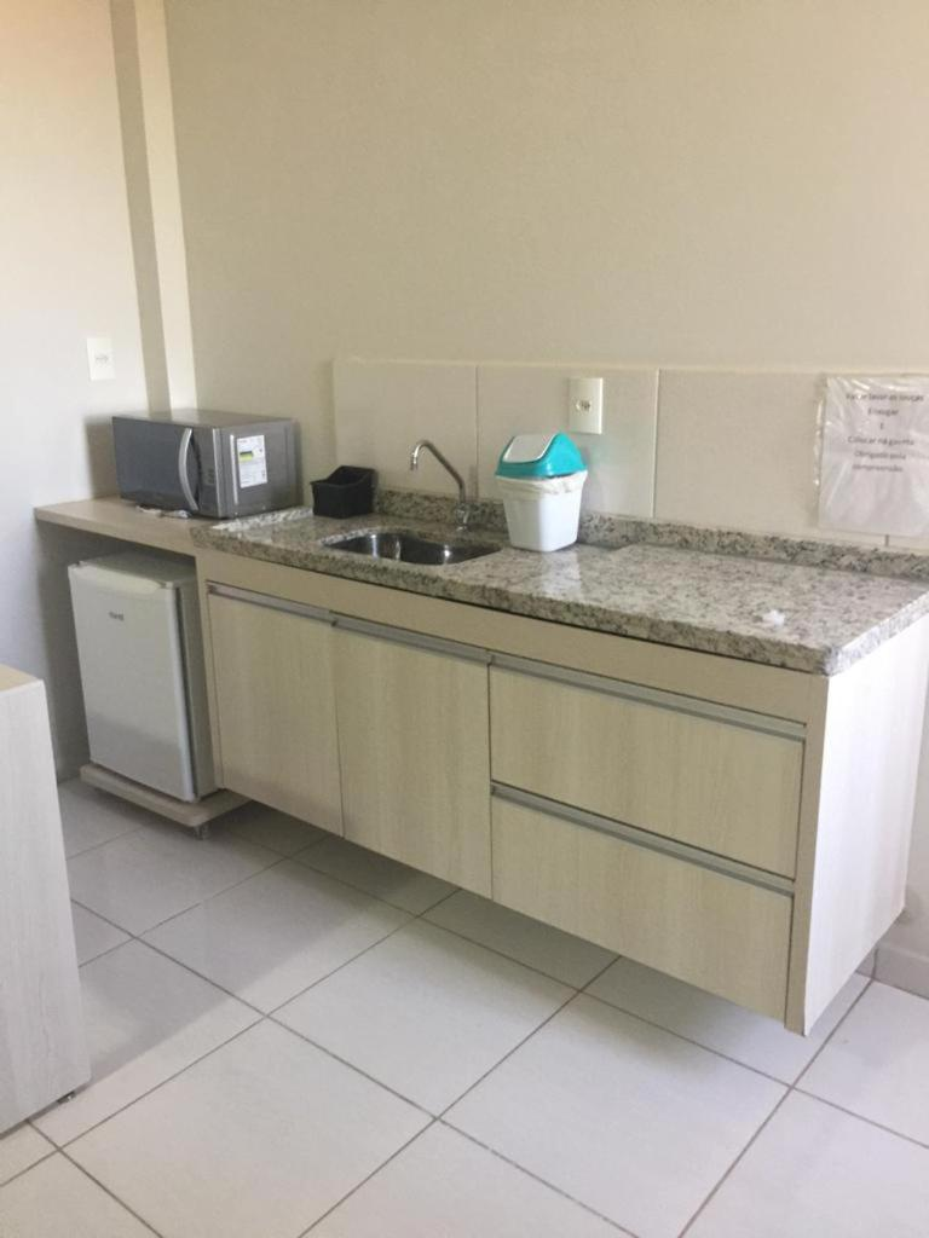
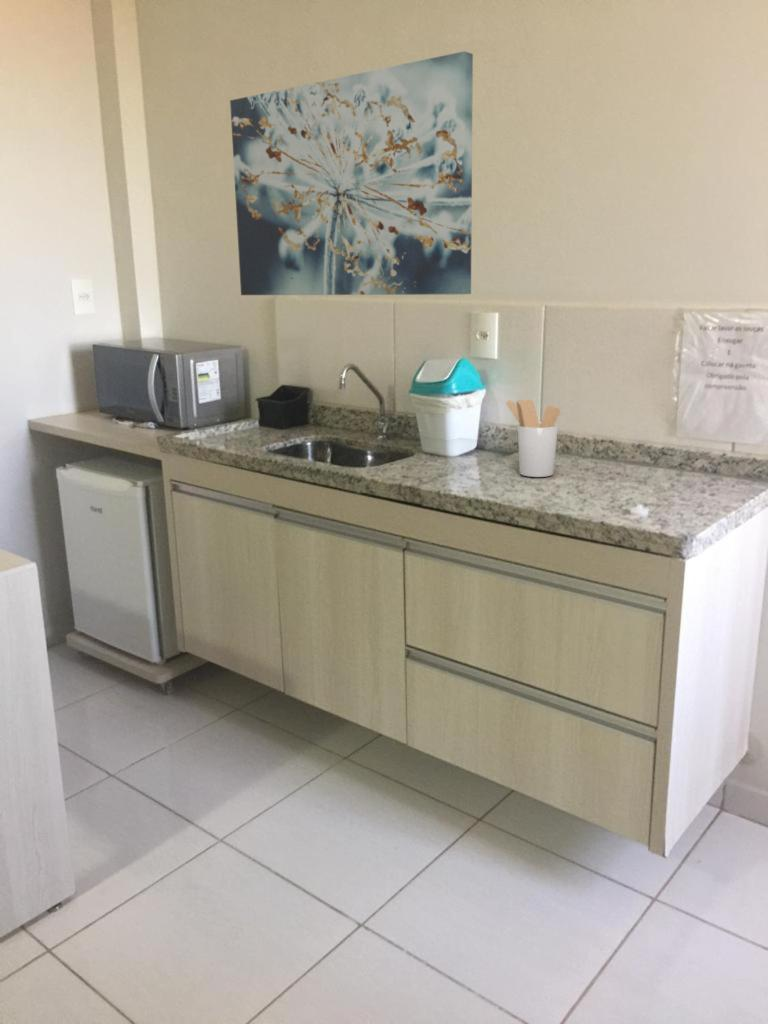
+ wall art [229,50,474,296]
+ utensil holder [505,398,561,478]
